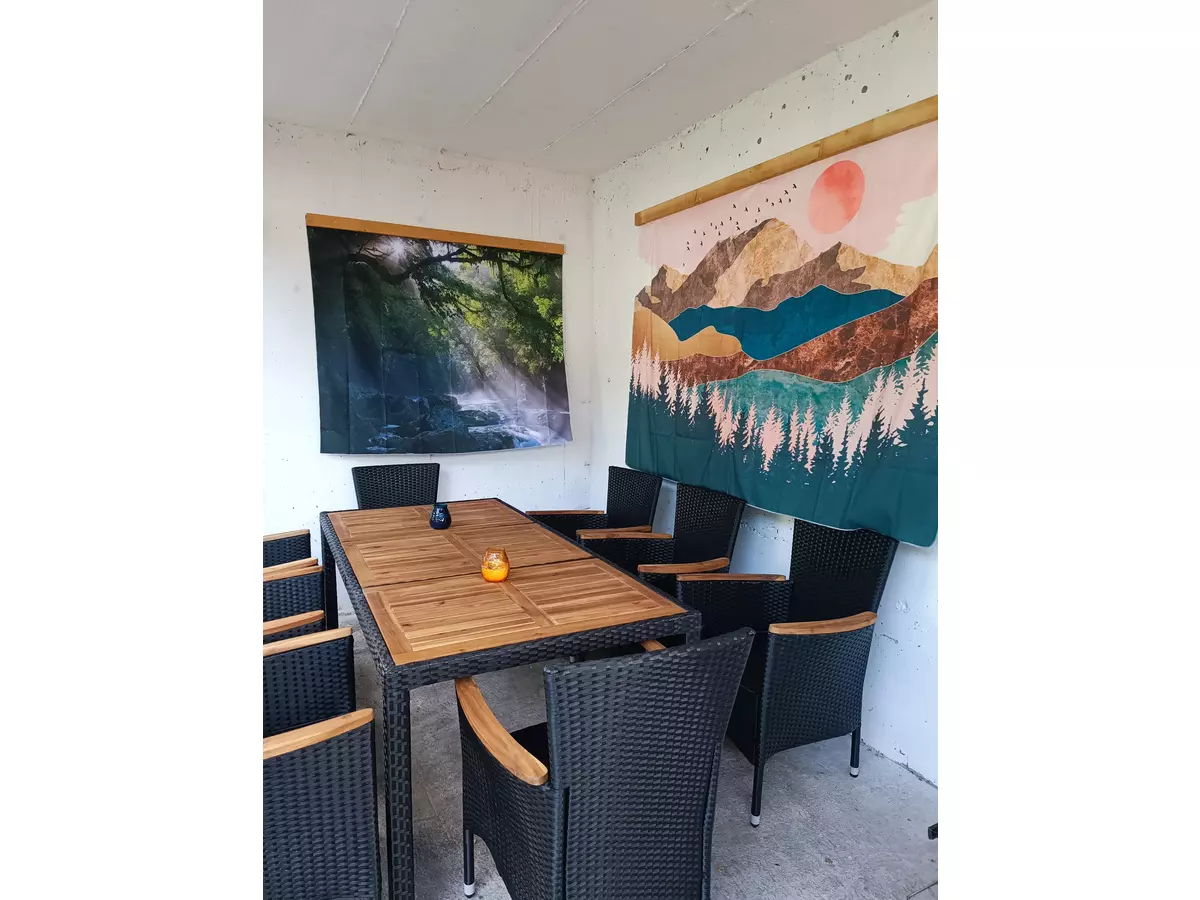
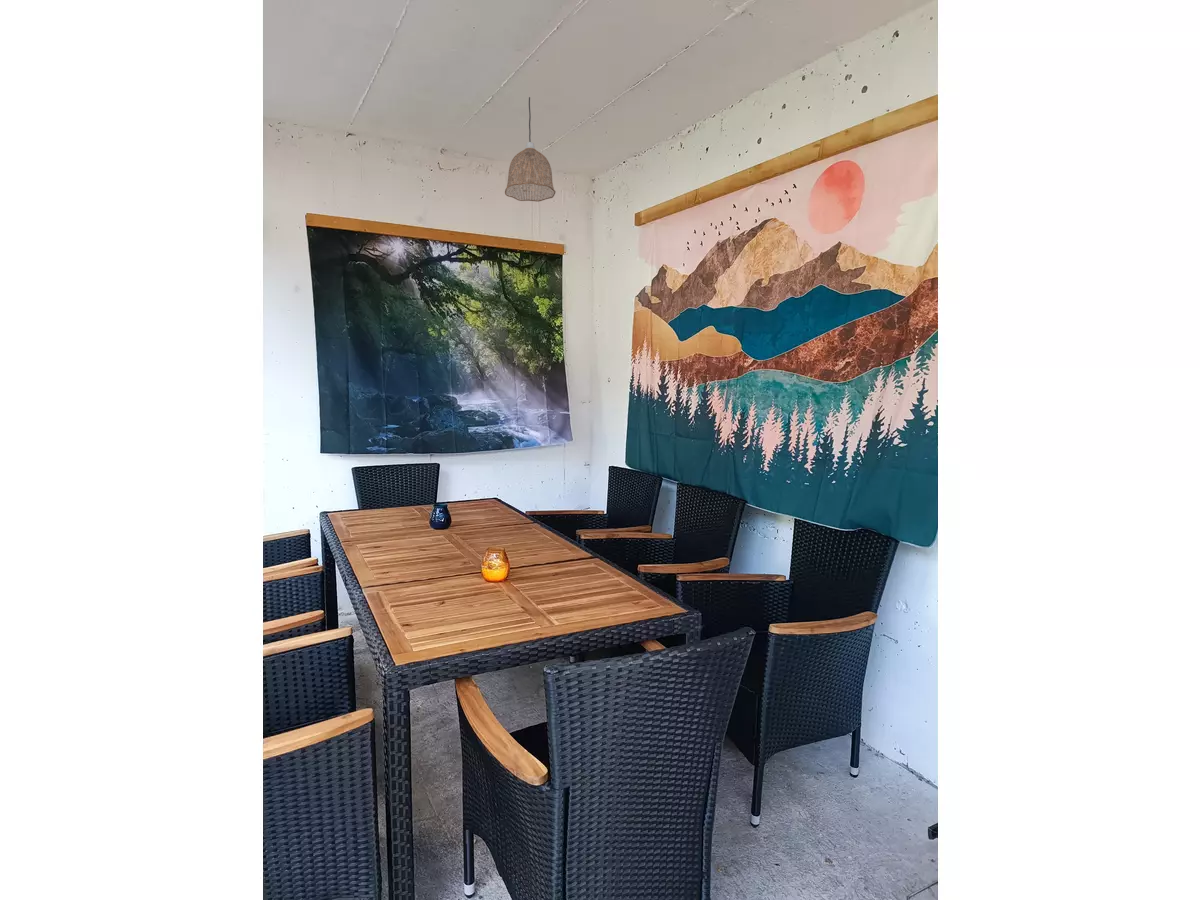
+ pendant lamp [504,96,556,203]
